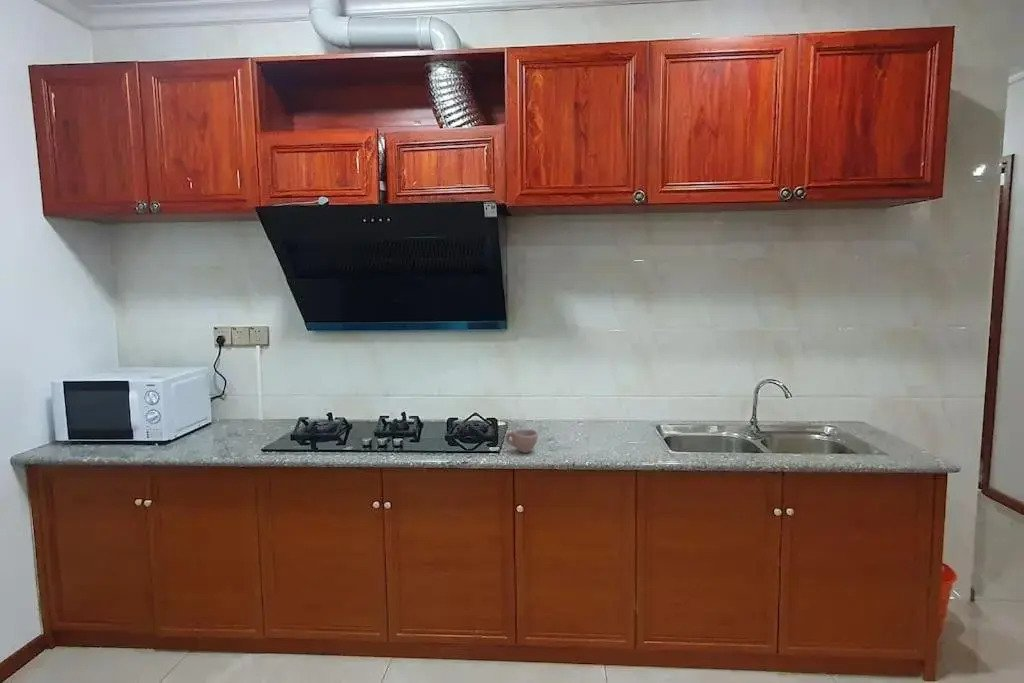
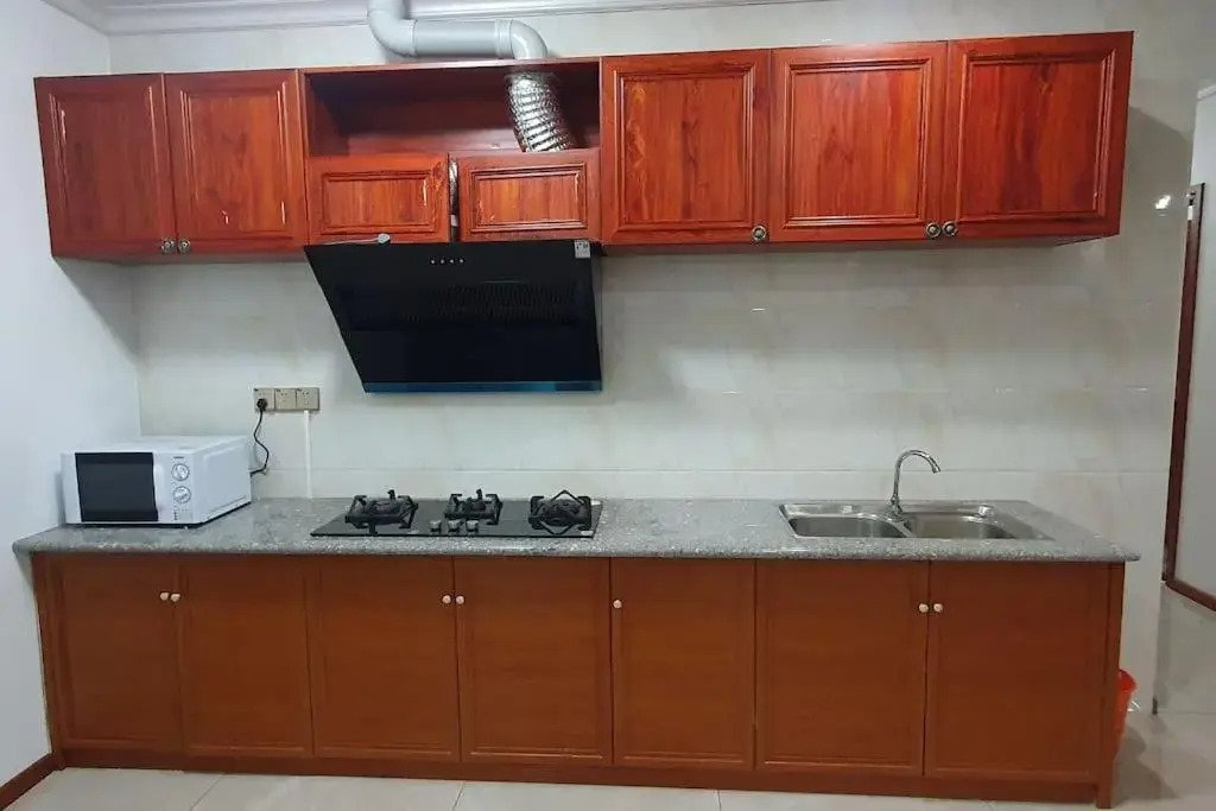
- cup [504,428,539,454]
